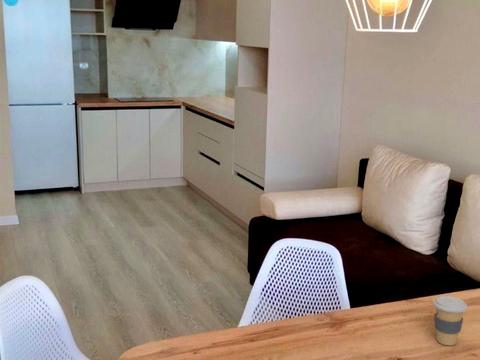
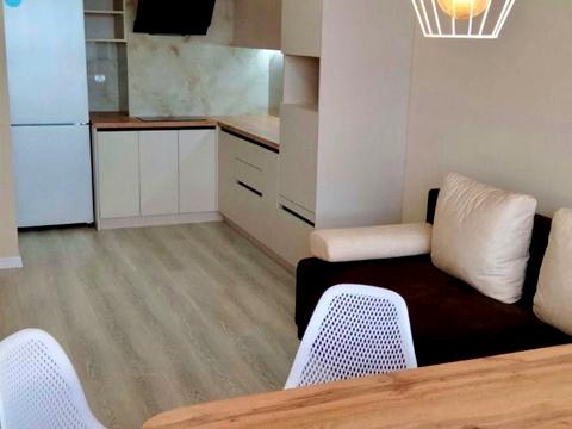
- coffee cup [432,295,468,346]
